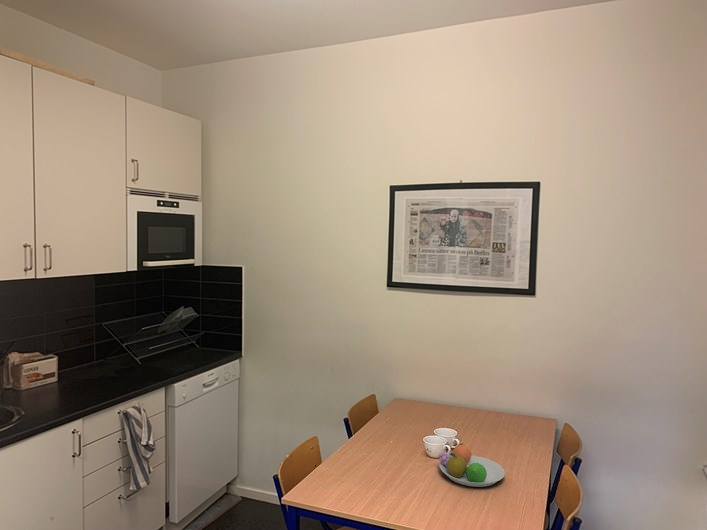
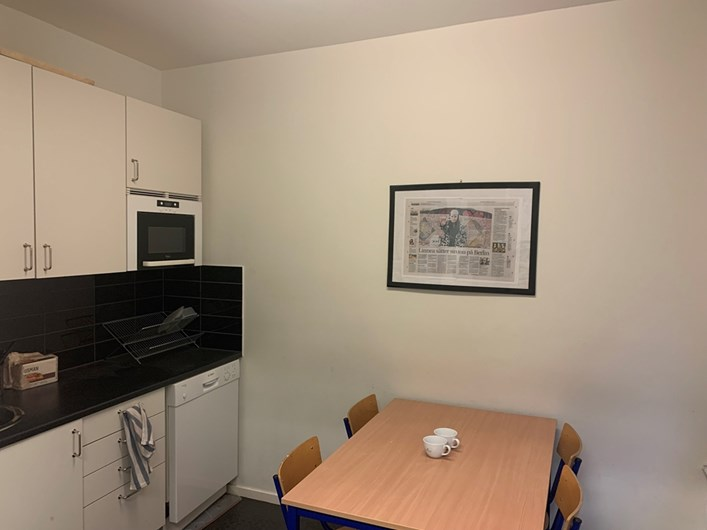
- fruit bowl [438,442,506,488]
